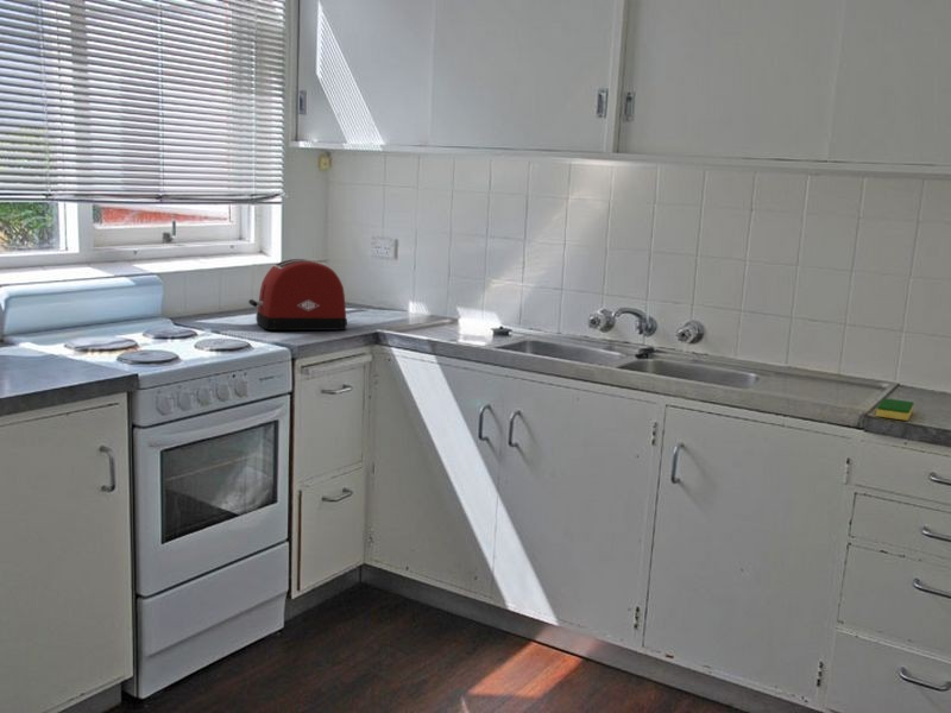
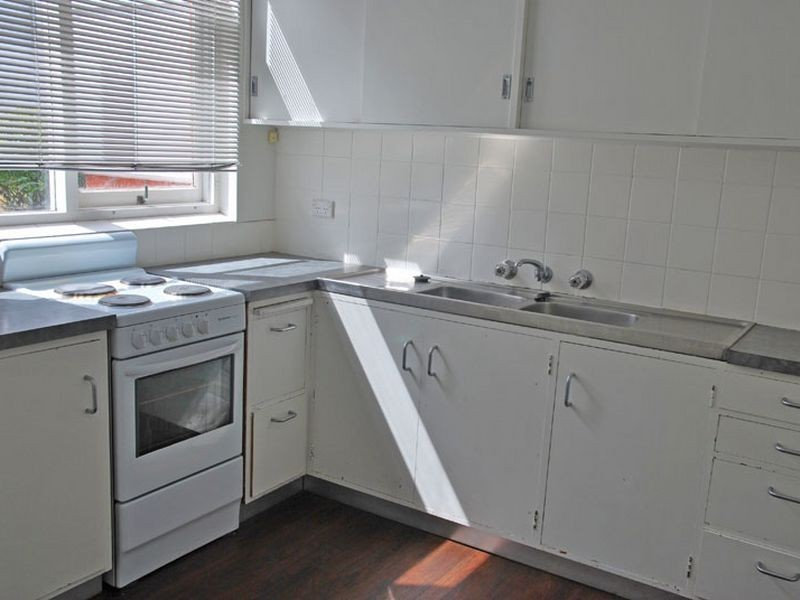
- toaster [247,258,348,332]
- dish sponge [875,397,915,422]
